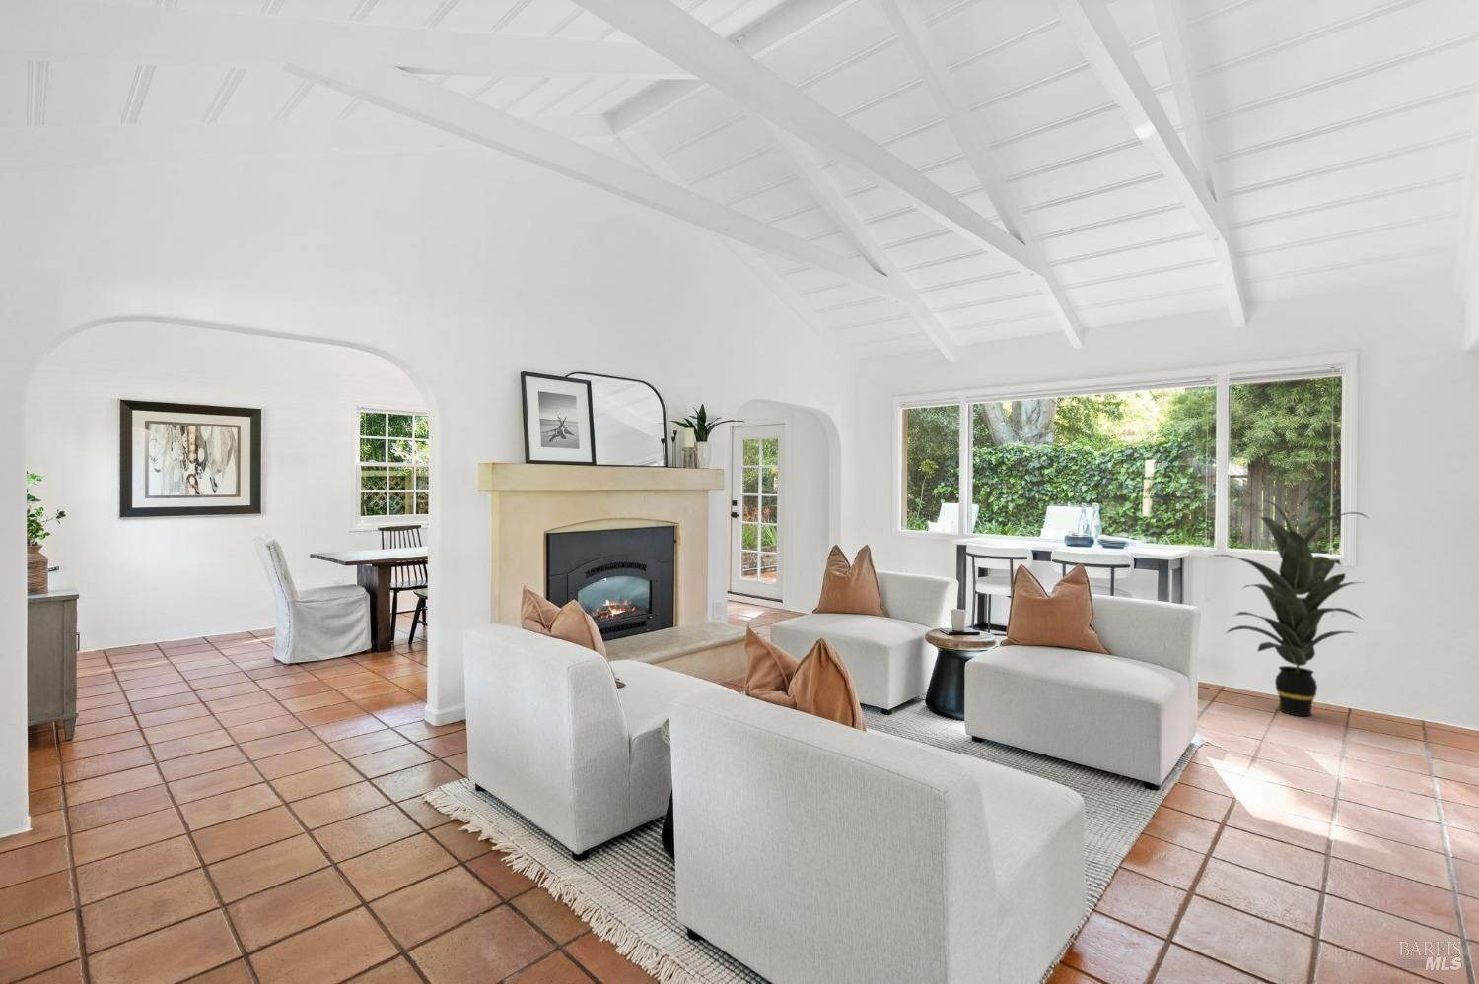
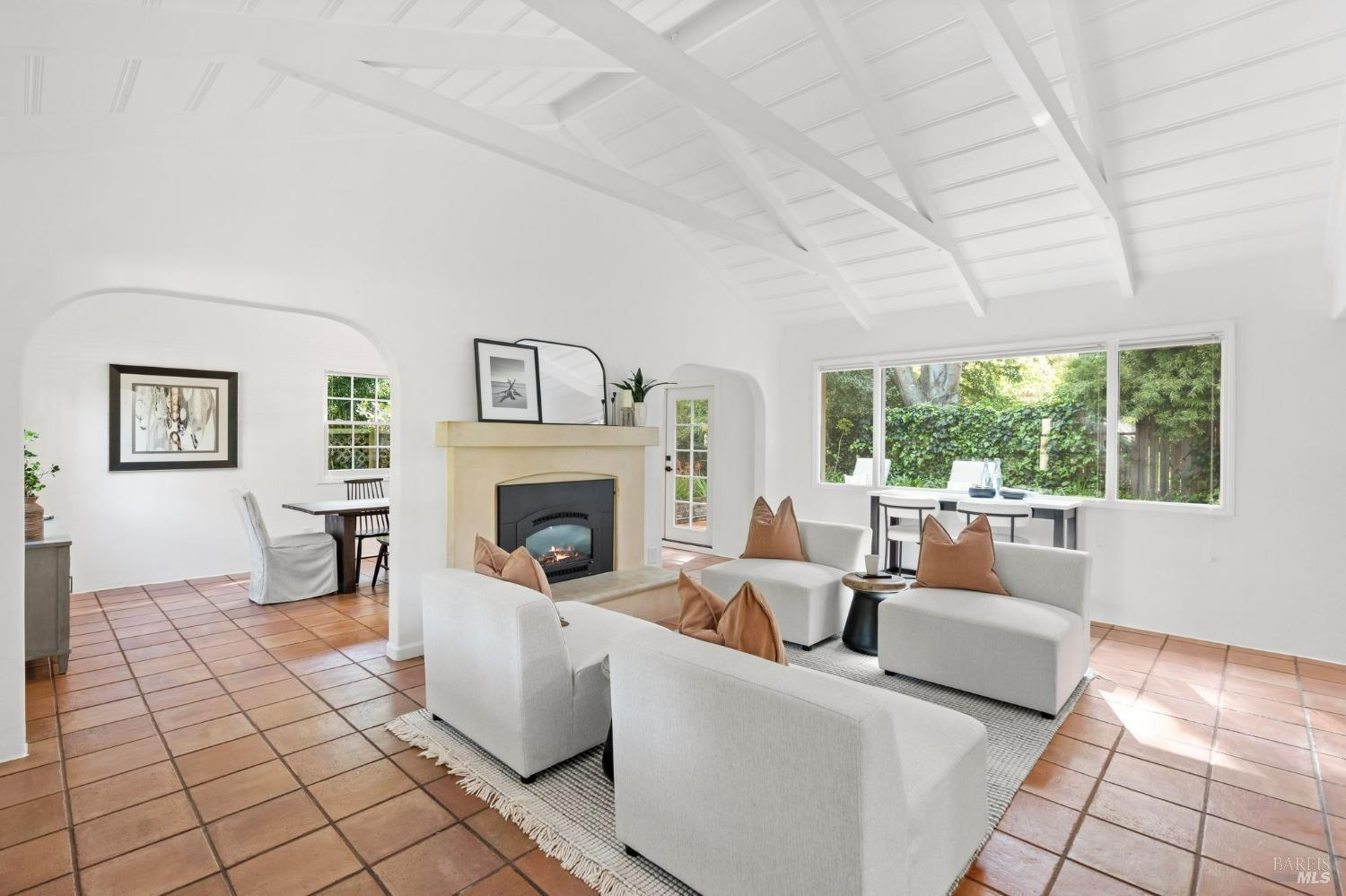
- indoor plant [1210,499,1370,717]
